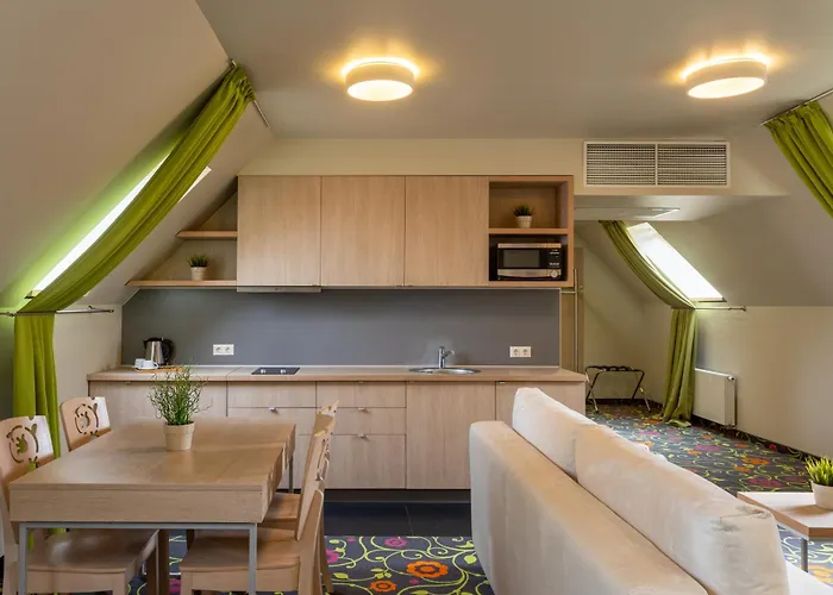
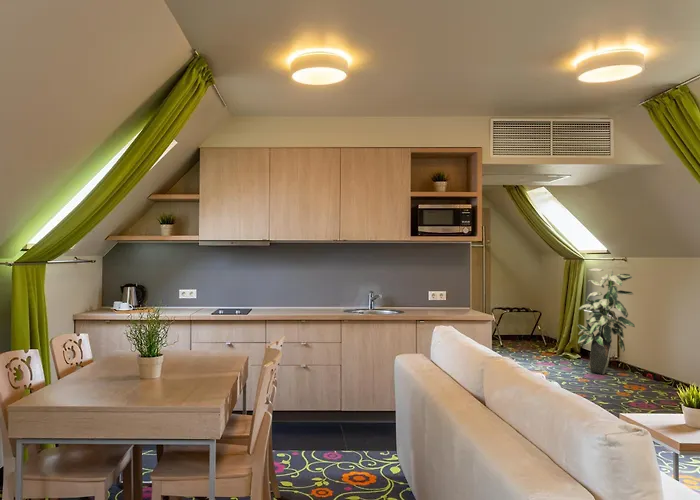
+ indoor plant [577,267,636,375]
